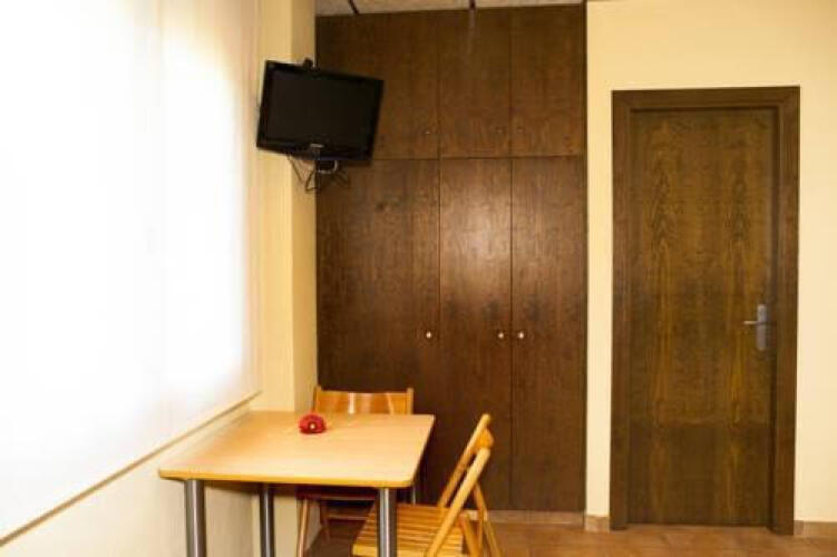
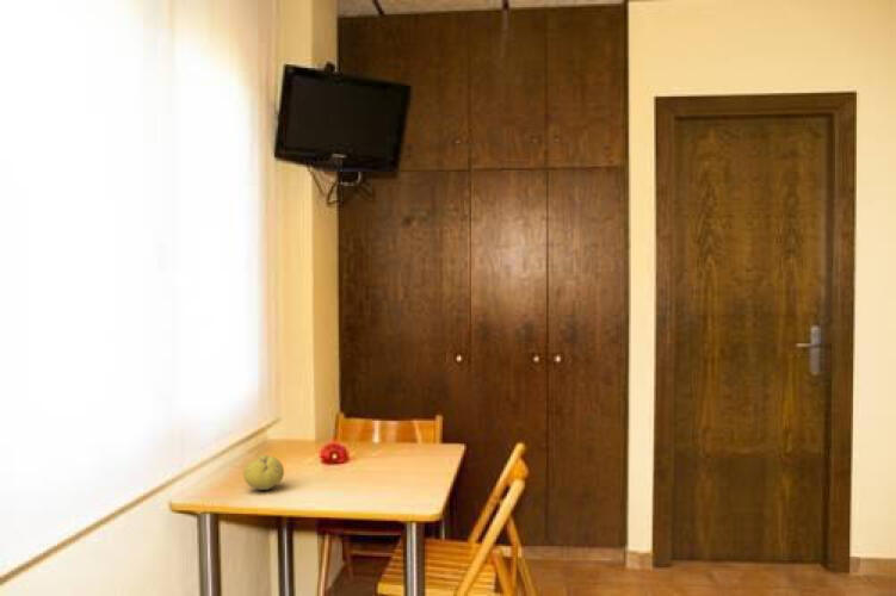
+ fruit [242,454,285,491]
